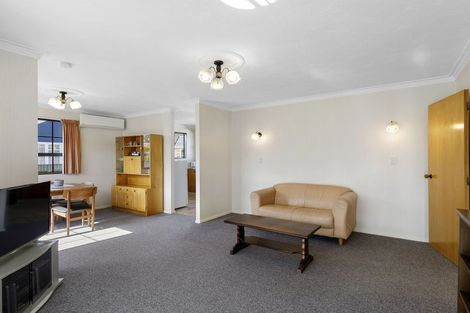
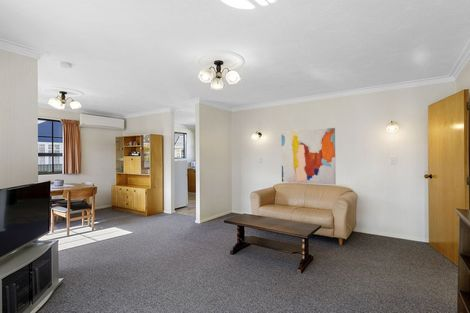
+ wall art [280,127,337,185]
